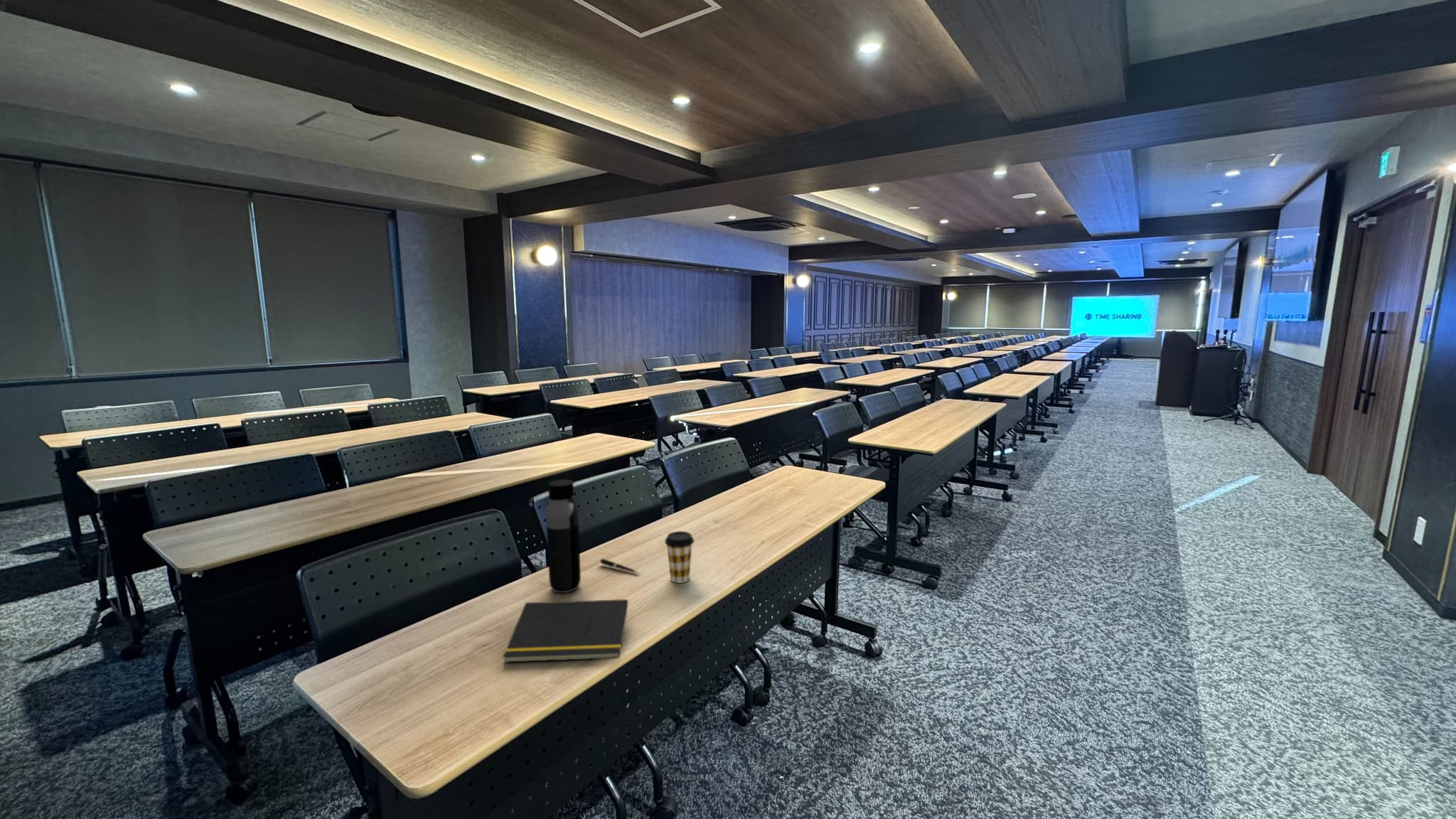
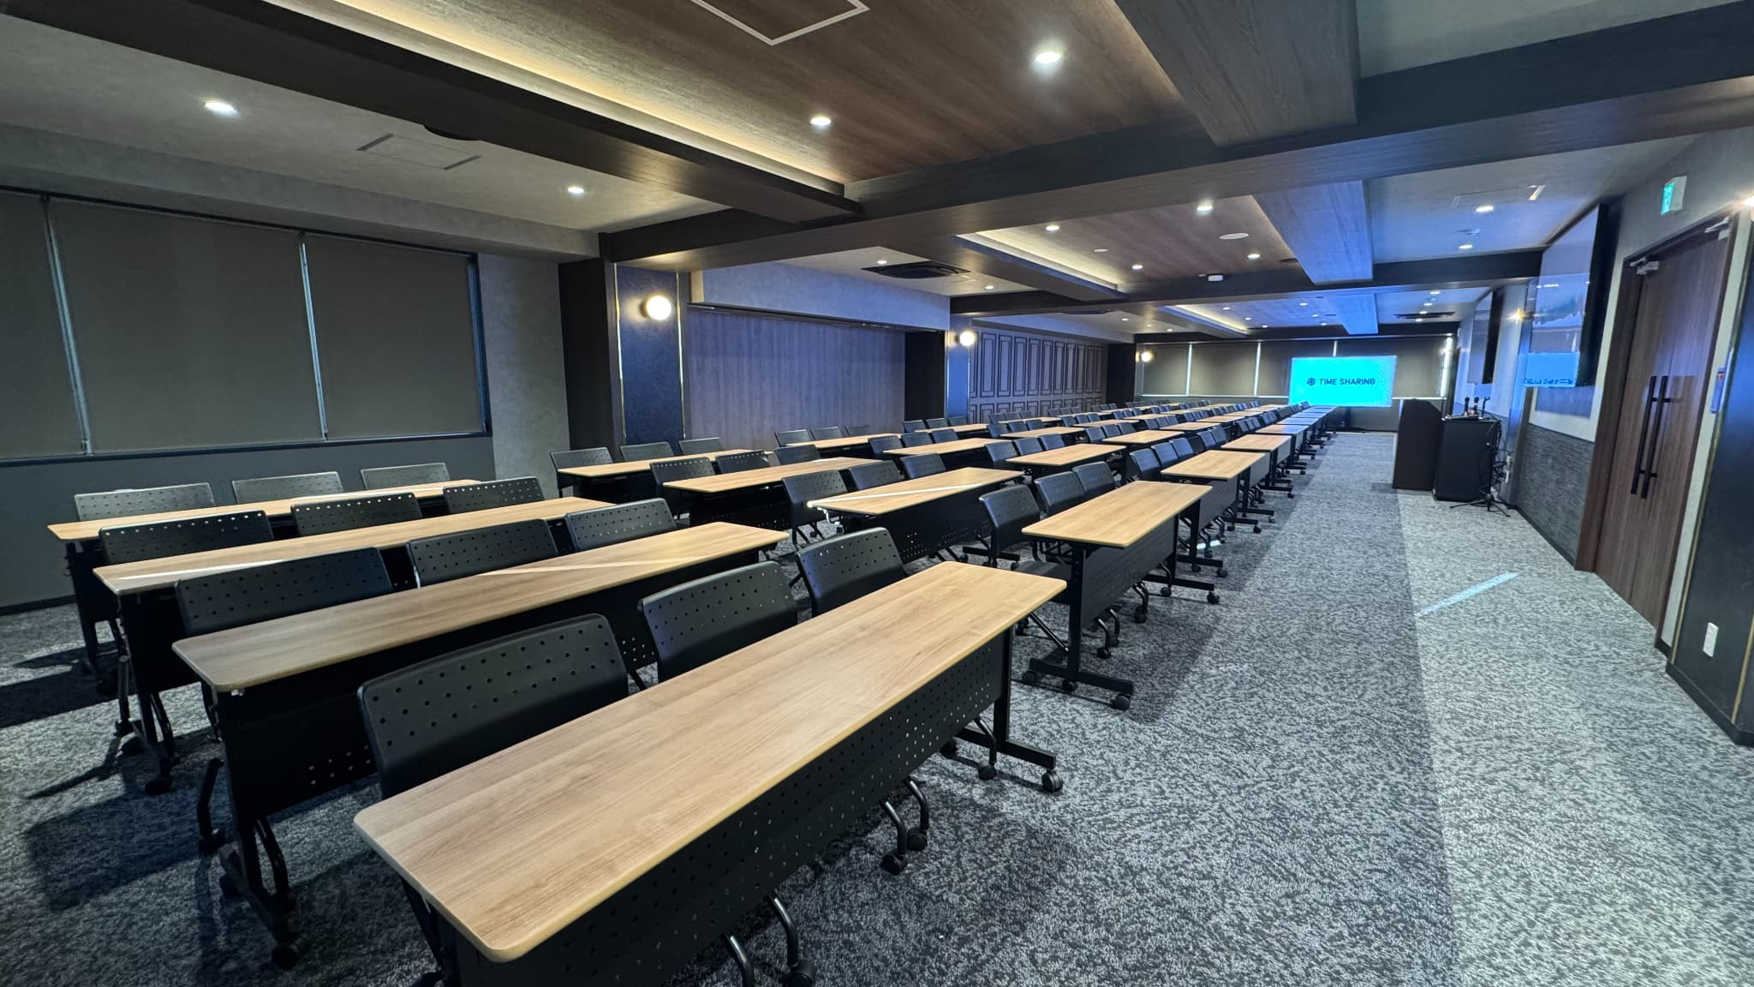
- pen [599,557,641,574]
- notepad [502,599,629,663]
- water bottle [545,478,582,594]
- coffee cup [664,530,695,584]
